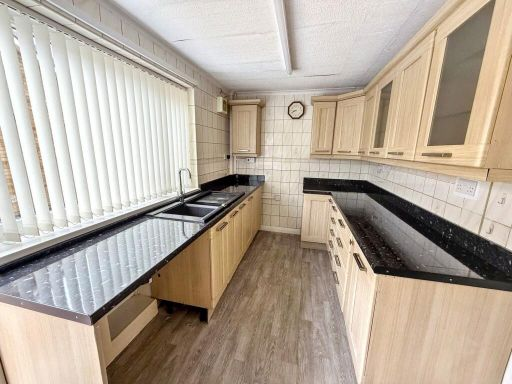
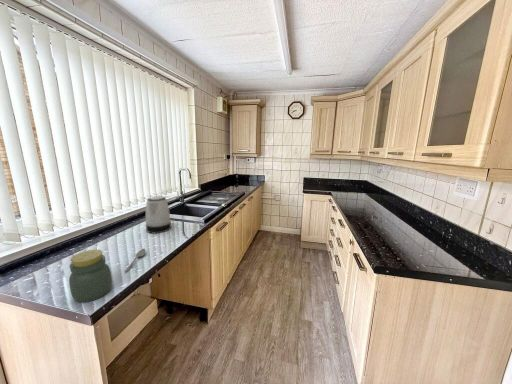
+ kettle [145,195,172,234]
+ jar [68,249,113,303]
+ spoon [124,248,146,274]
